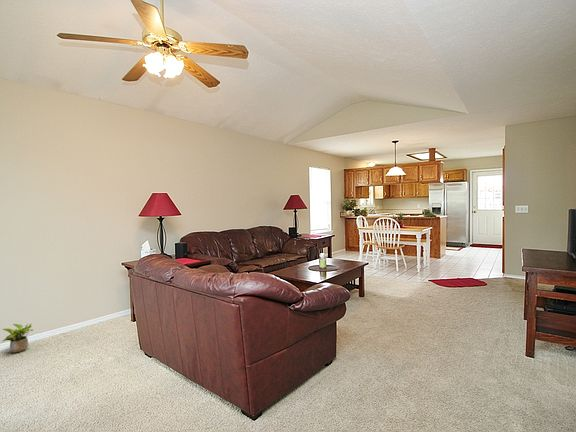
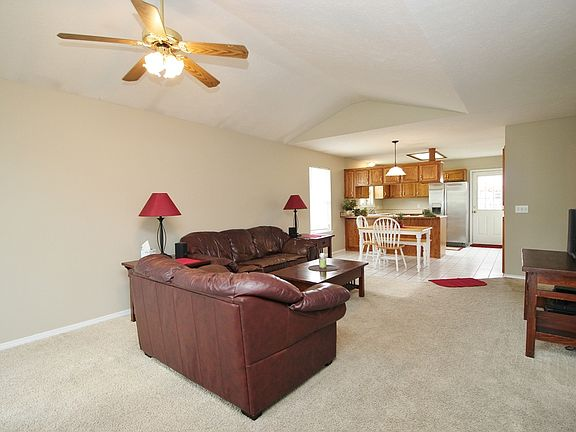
- potted plant [1,323,34,353]
